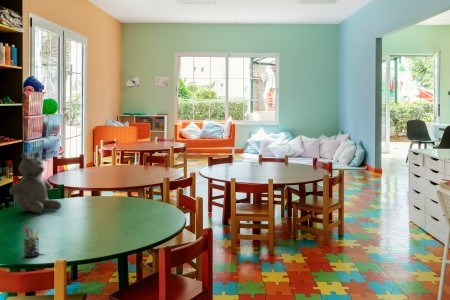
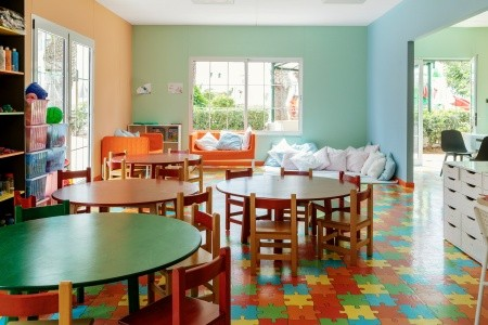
- pen holder [22,225,40,258]
- teddy bear [8,151,62,214]
